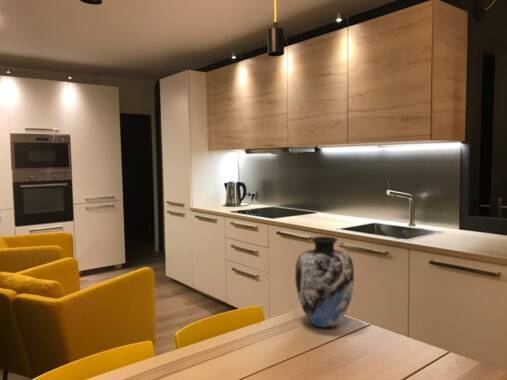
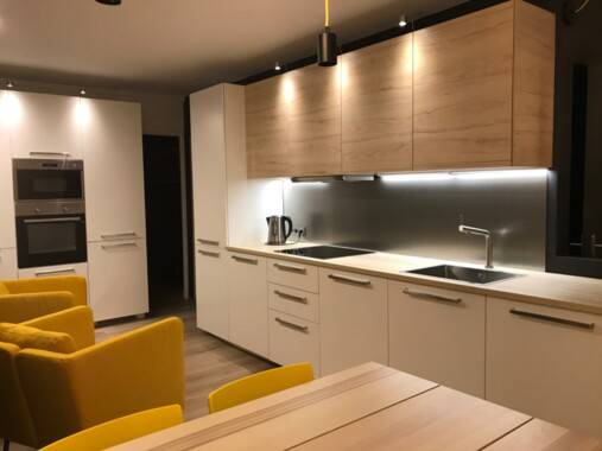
- vase [294,235,355,329]
